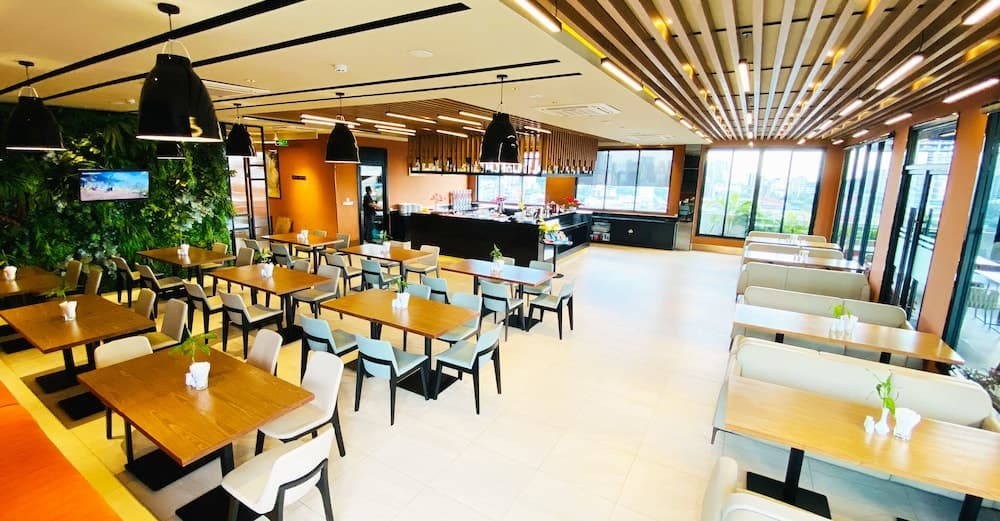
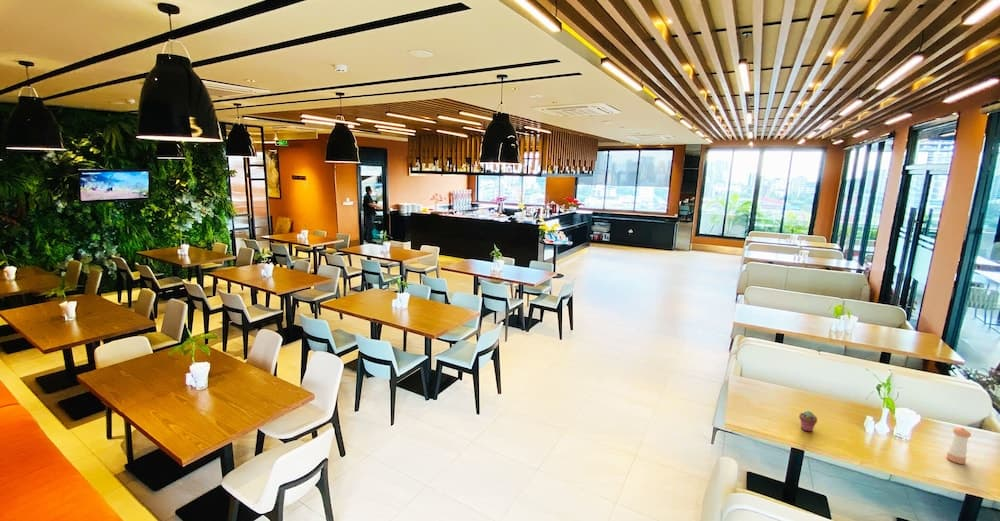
+ pepper shaker [945,427,972,465]
+ potted succulent [798,410,818,432]
